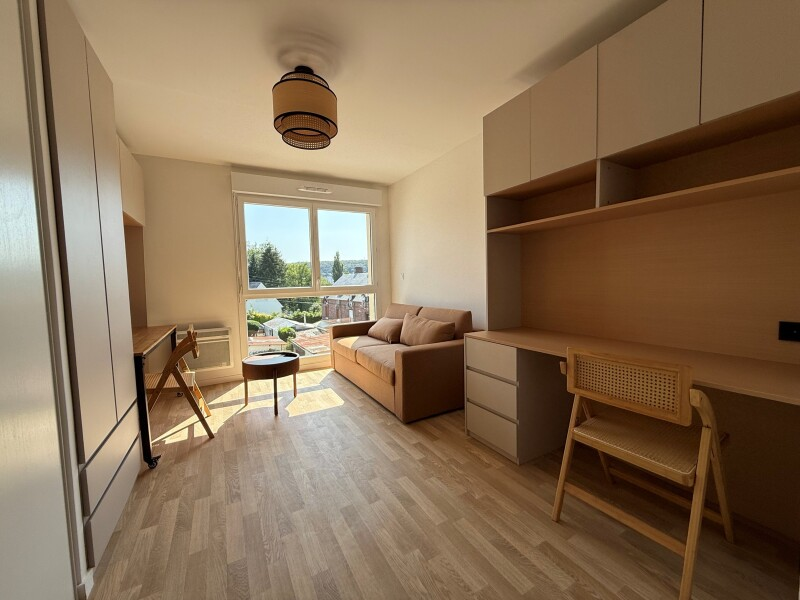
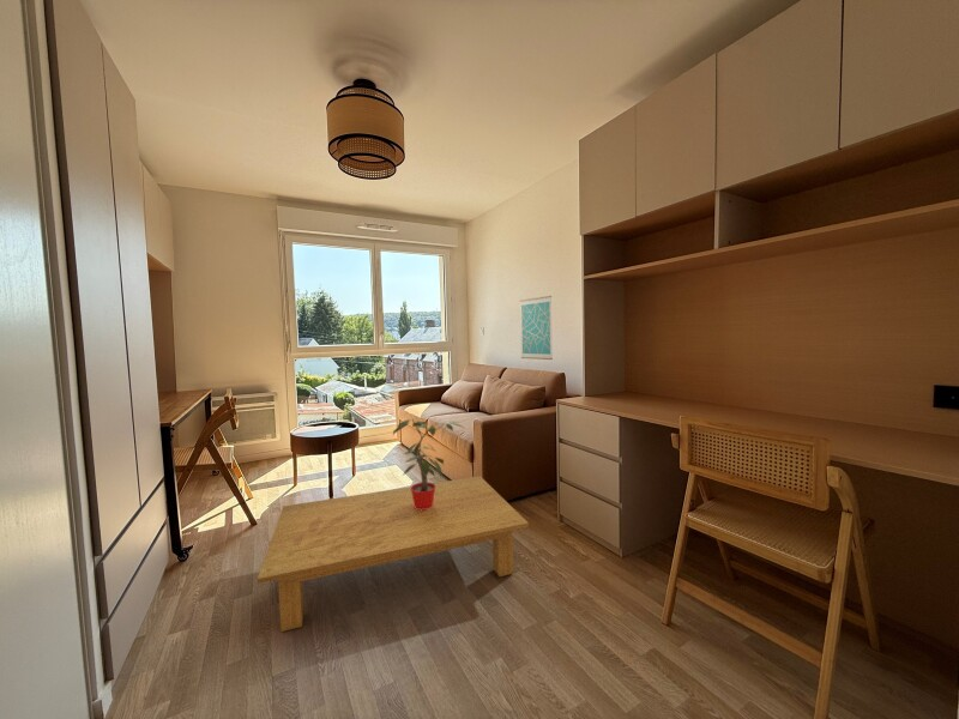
+ wall art [519,295,554,361]
+ coffee table [257,475,530,633]
+ potted plant [392,417,465,510]
